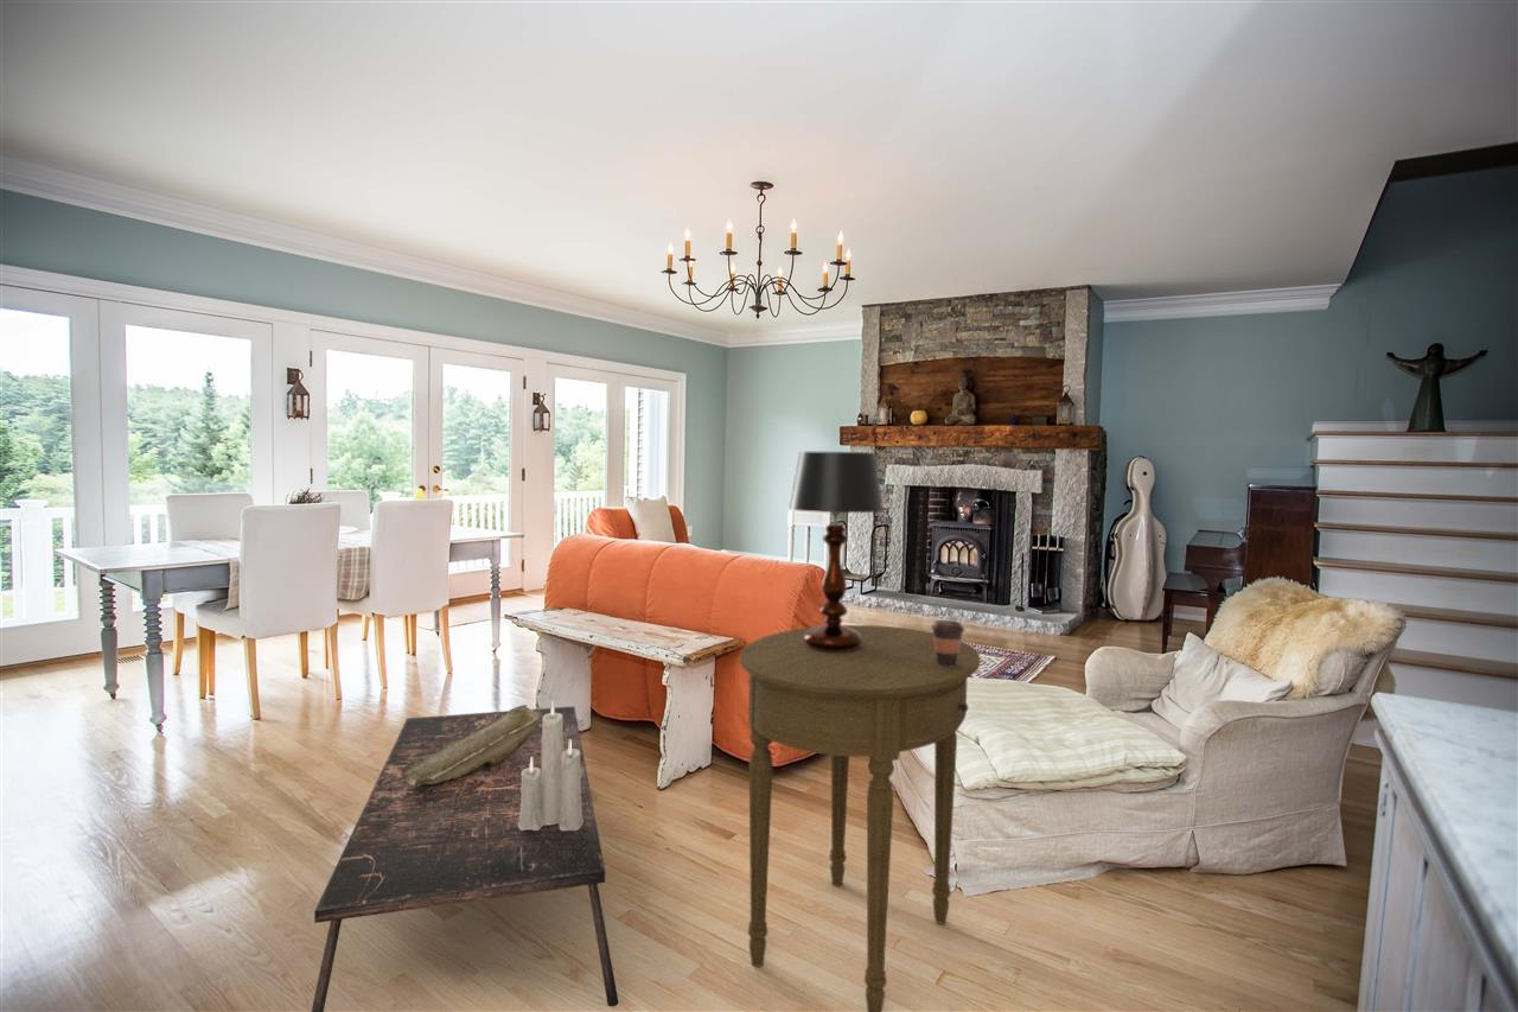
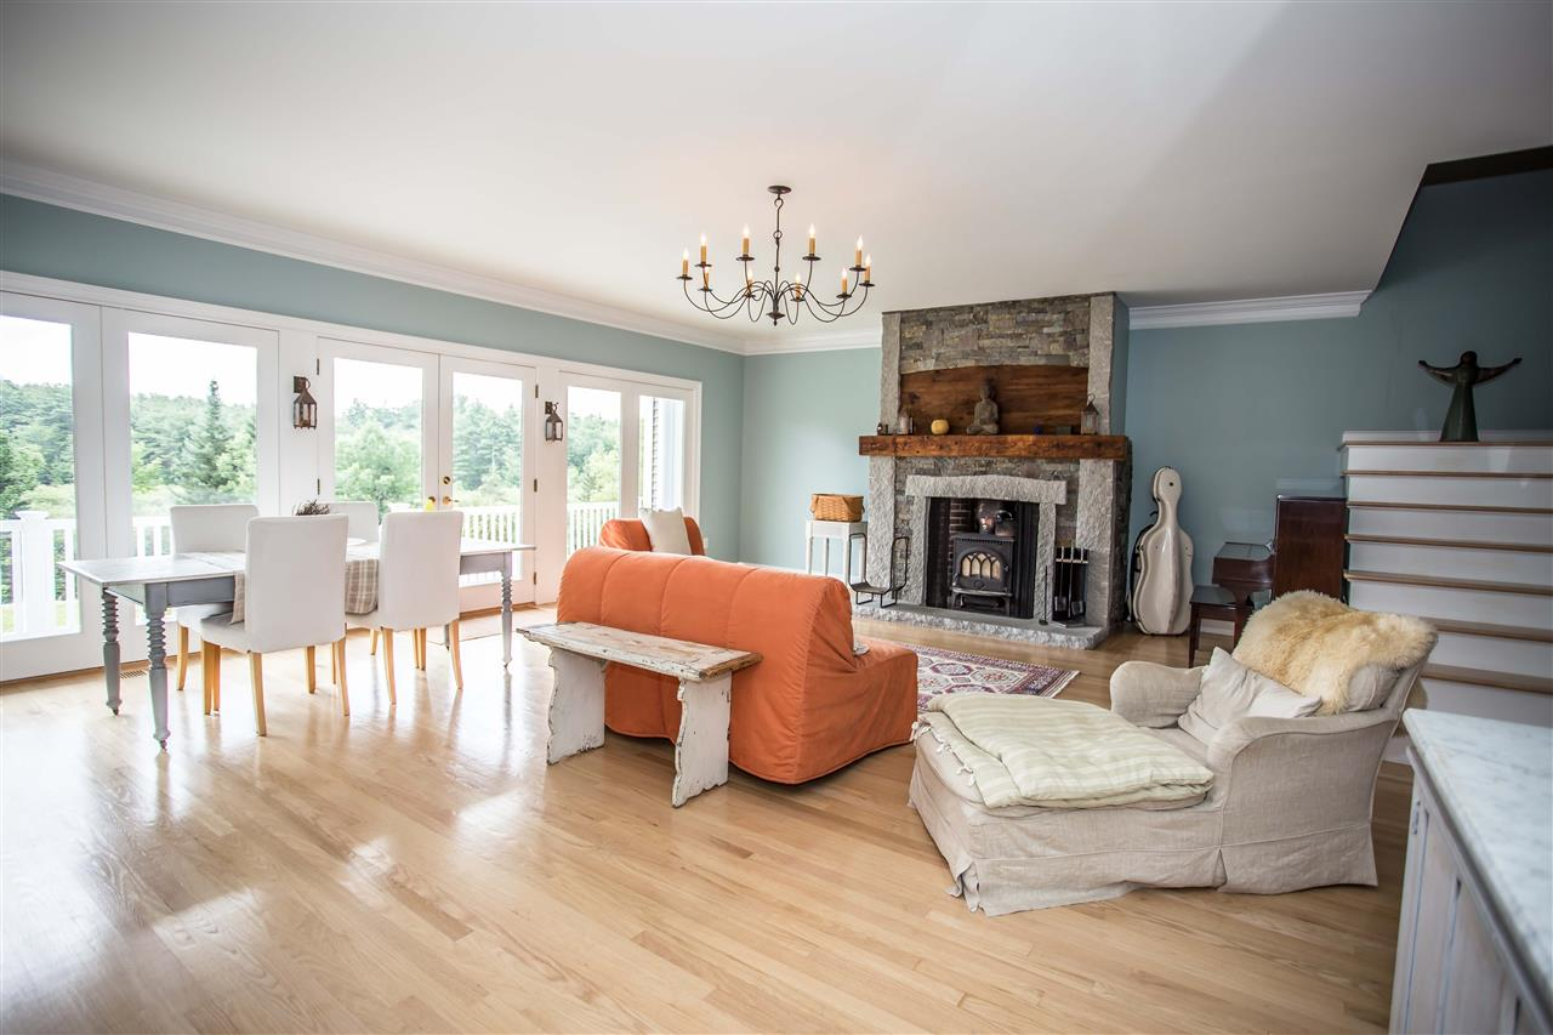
- candle [518,700,583,830]
- decorative bowl [402,704,542,787]
- side table [739,624,981,1012]
- table lamp [787,451,885,651]
- coffee cup [930,619,965,667]
- coffee table [310,705,619,1012]
